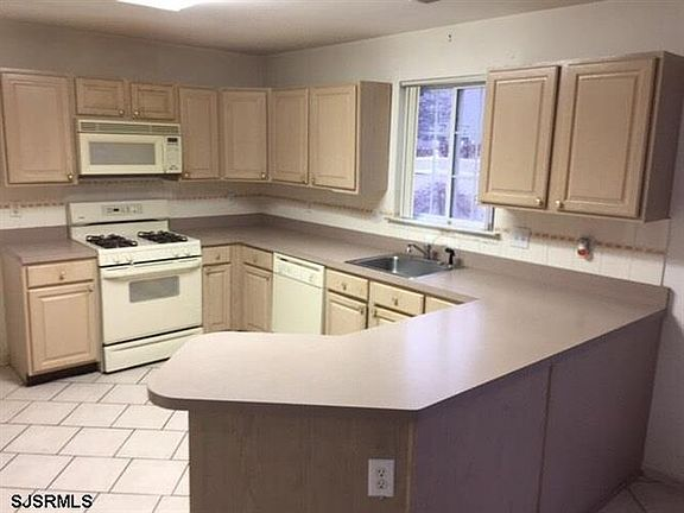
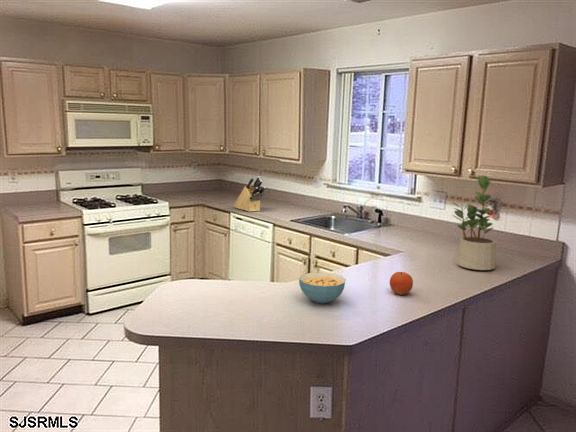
+ potted plant [451,174,497,271]
+ knife block [233,175,266,213]
+ fruit [389,271,414,296]
+ cereal bowl [298,271,347,304]
